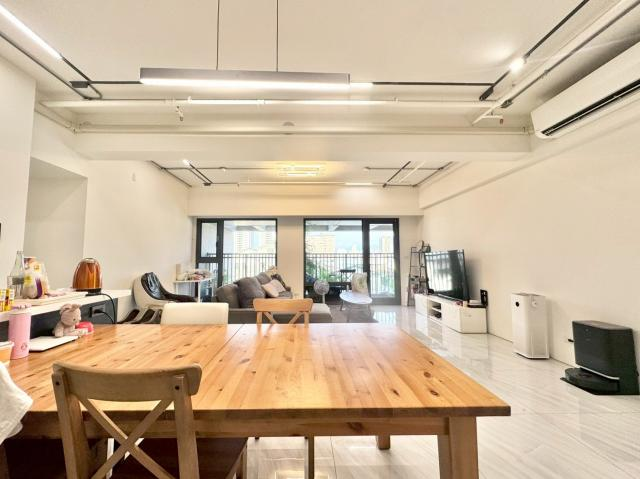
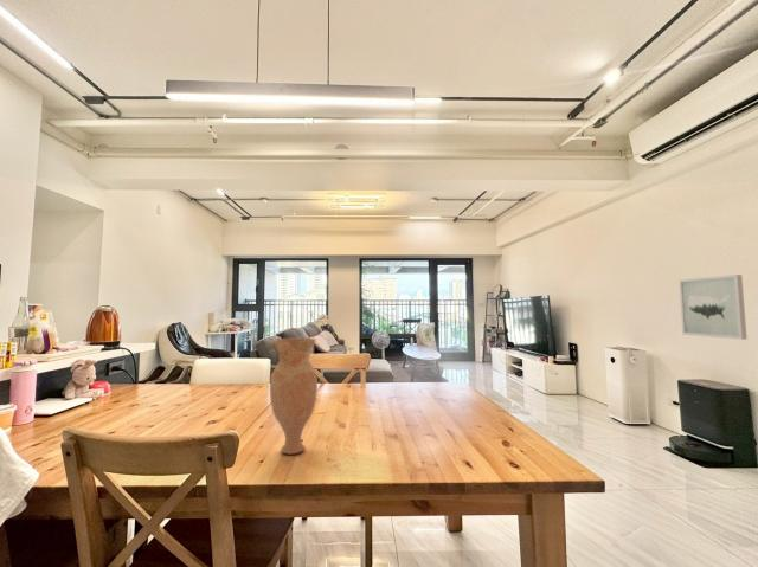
+ wall art [677,273,749,341]
+ vase [269,337,319,456]
